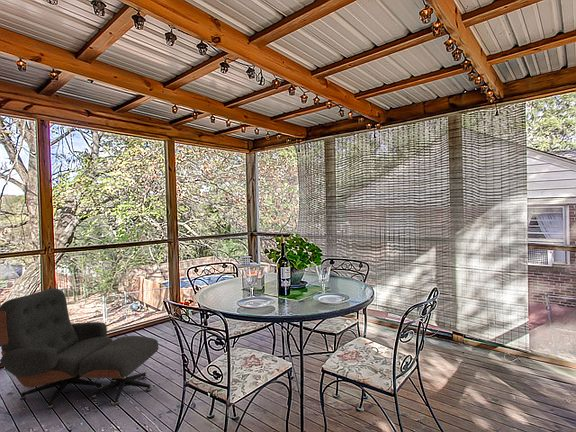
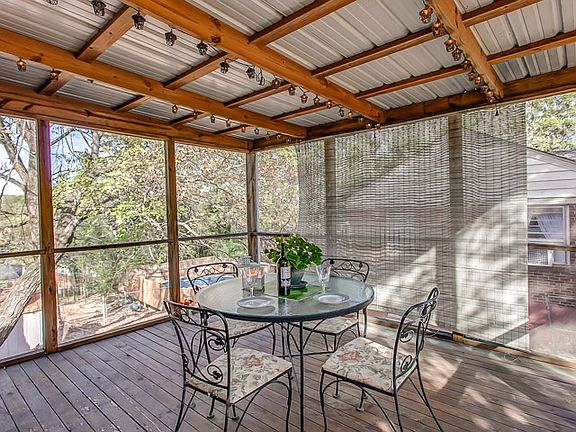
- lounge chair [0,287,159,410]
